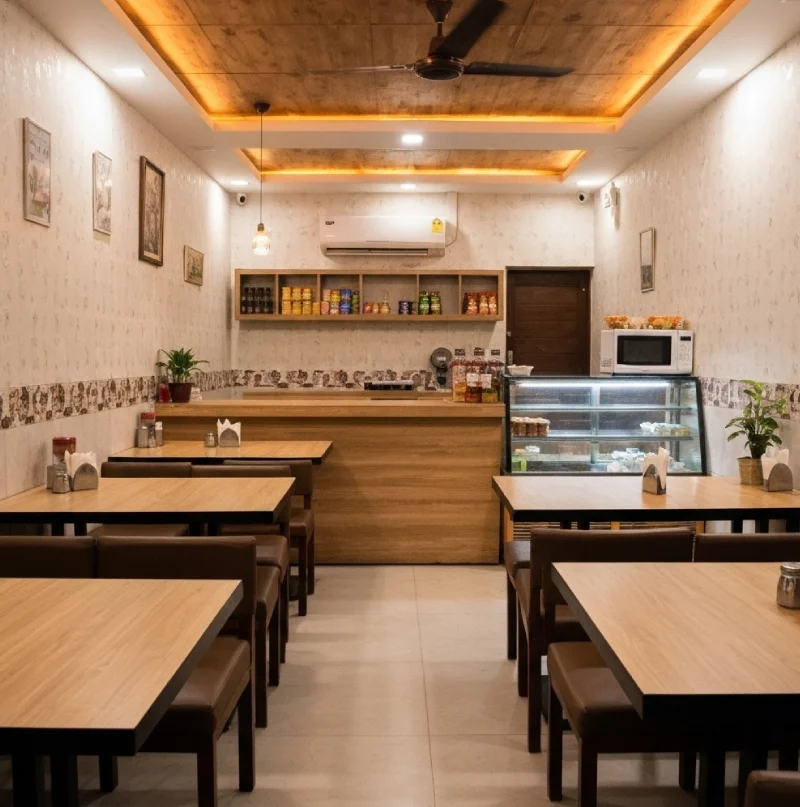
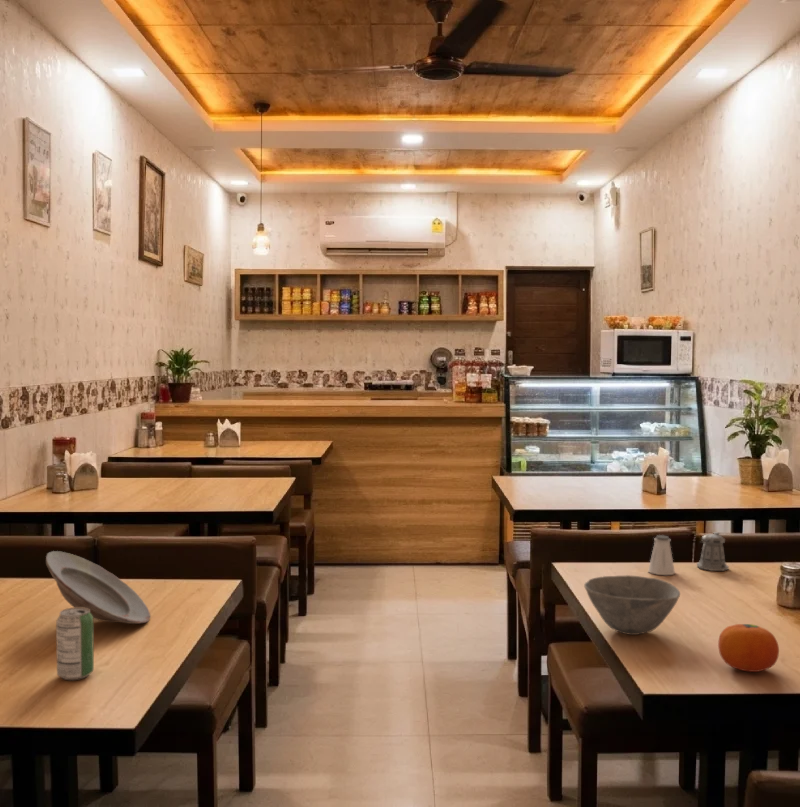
+ saltshaker [647,534,676,576]
+ pepper shaker [696,531,730,572]
+ beverage can [55,607,95,681]
+ fruit [717,623,780,673]
+ bowl [583,574,681,636]
+ plate [45,550,151,625]
